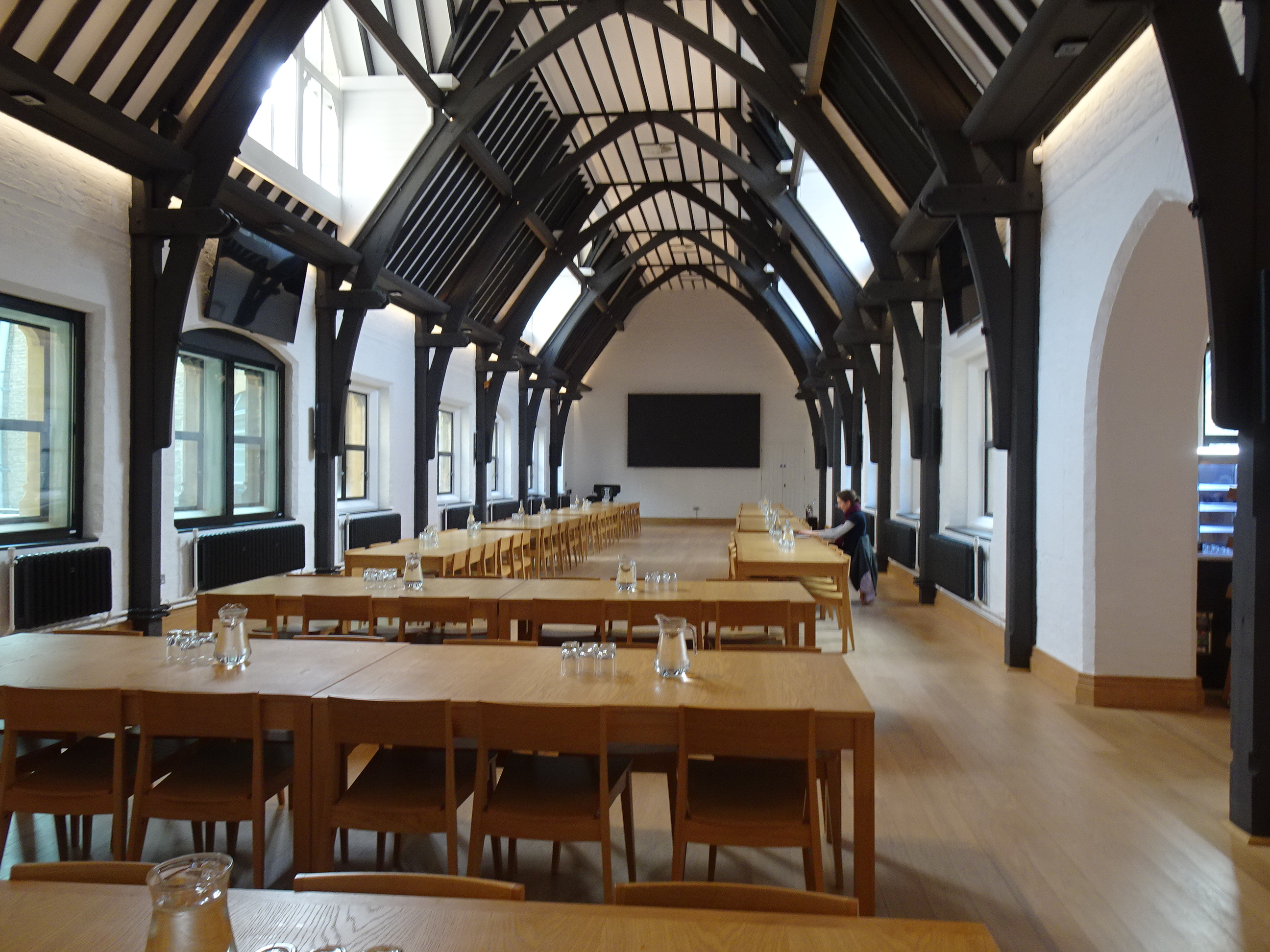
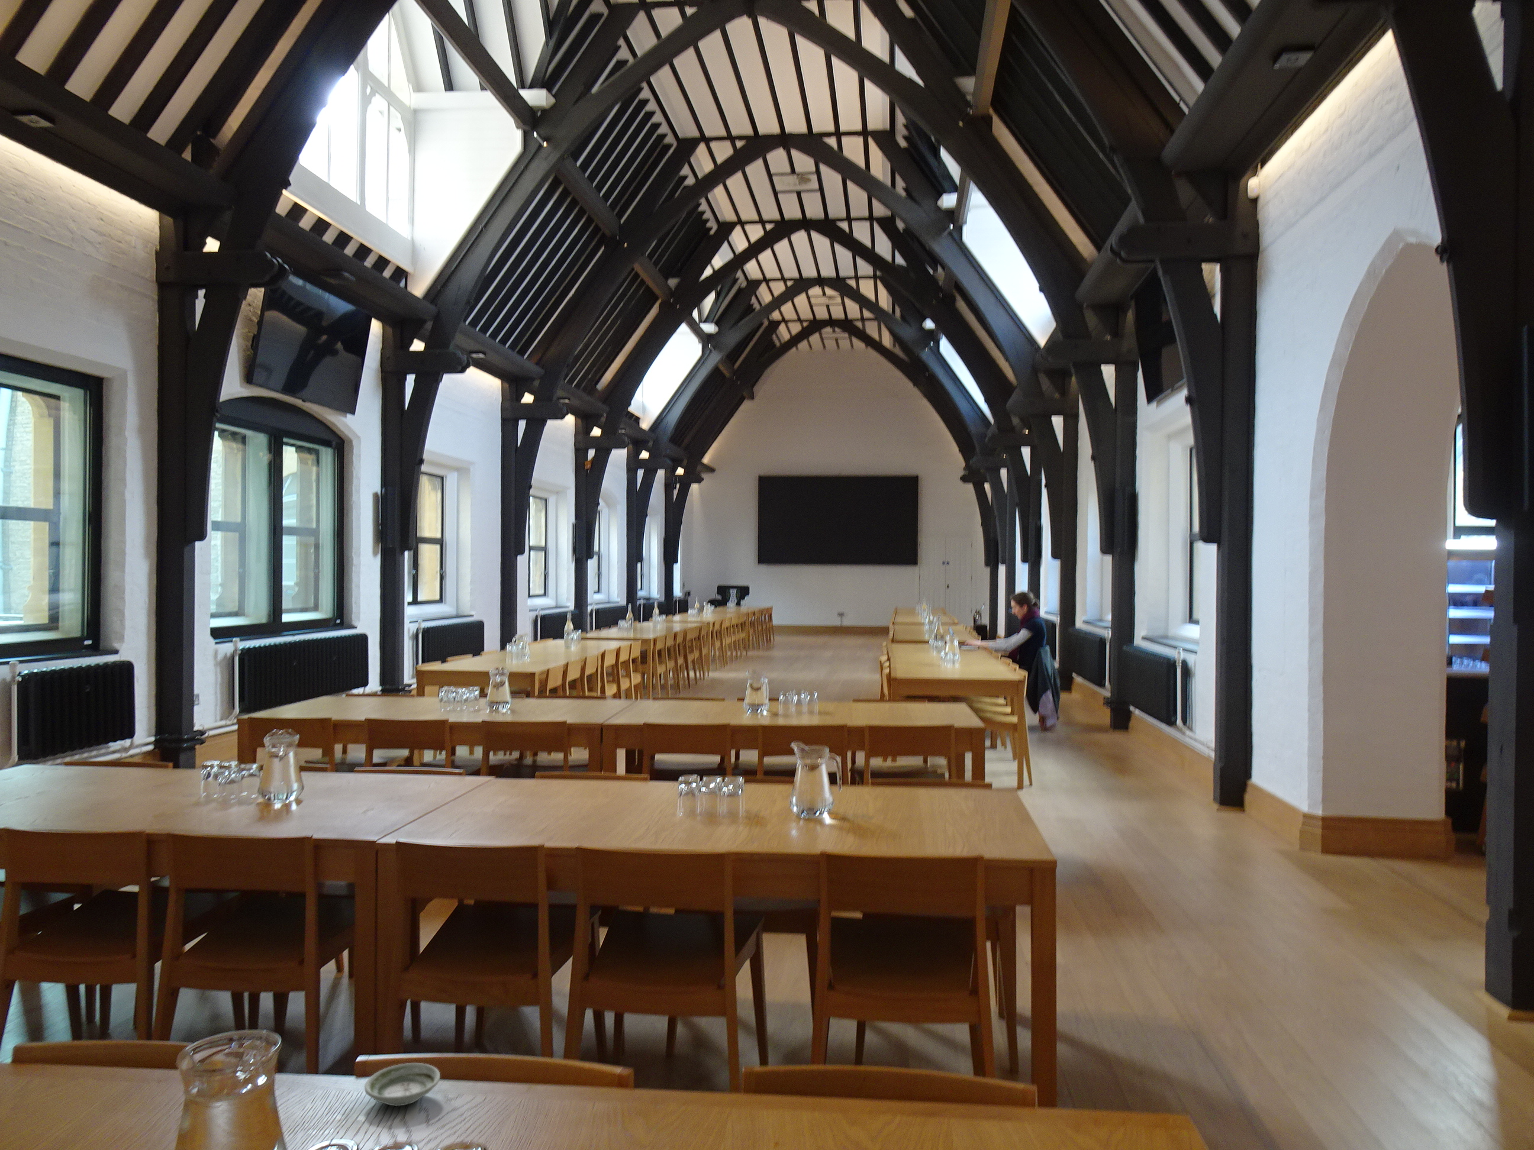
+ saucer [364,1063,441,1107]
